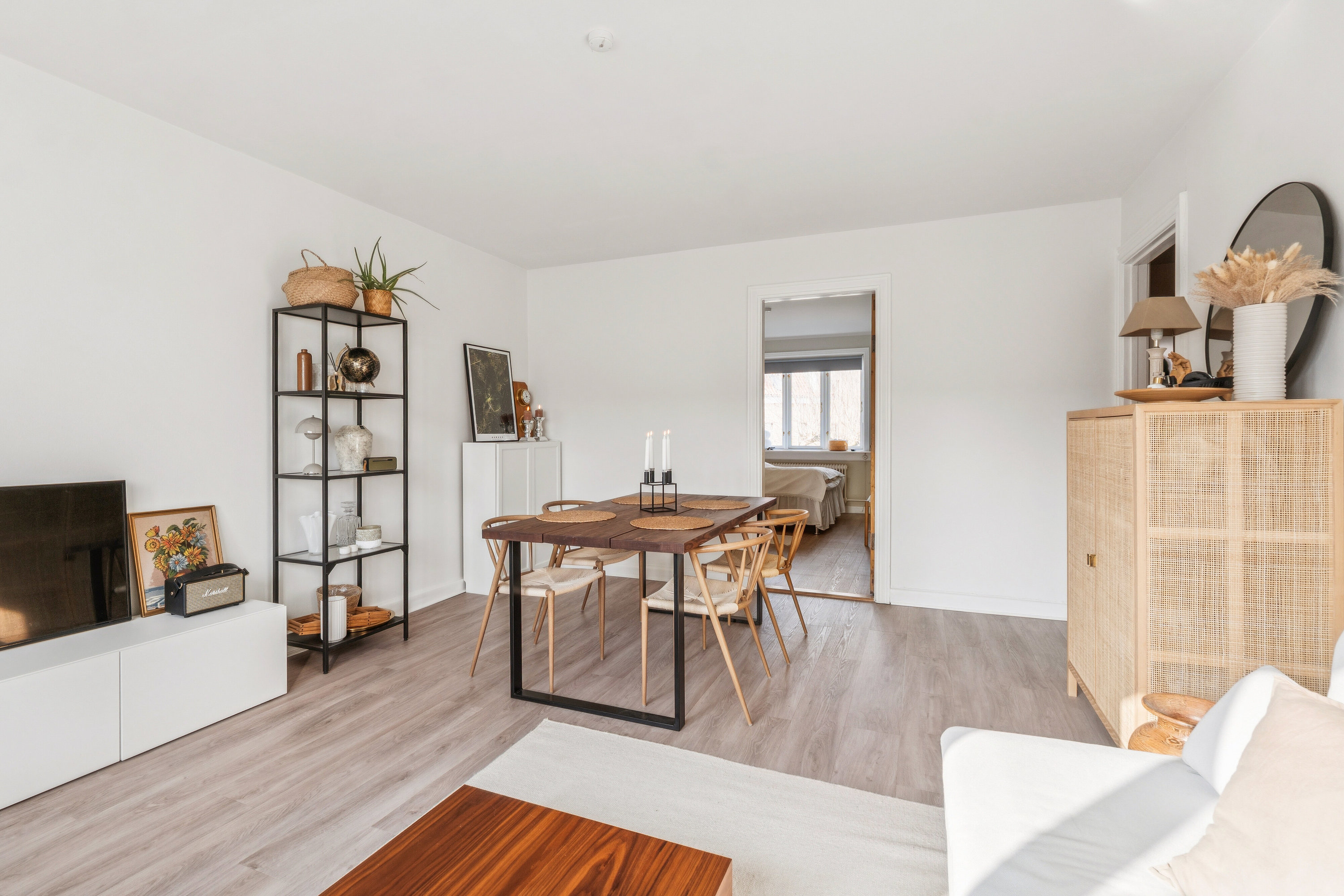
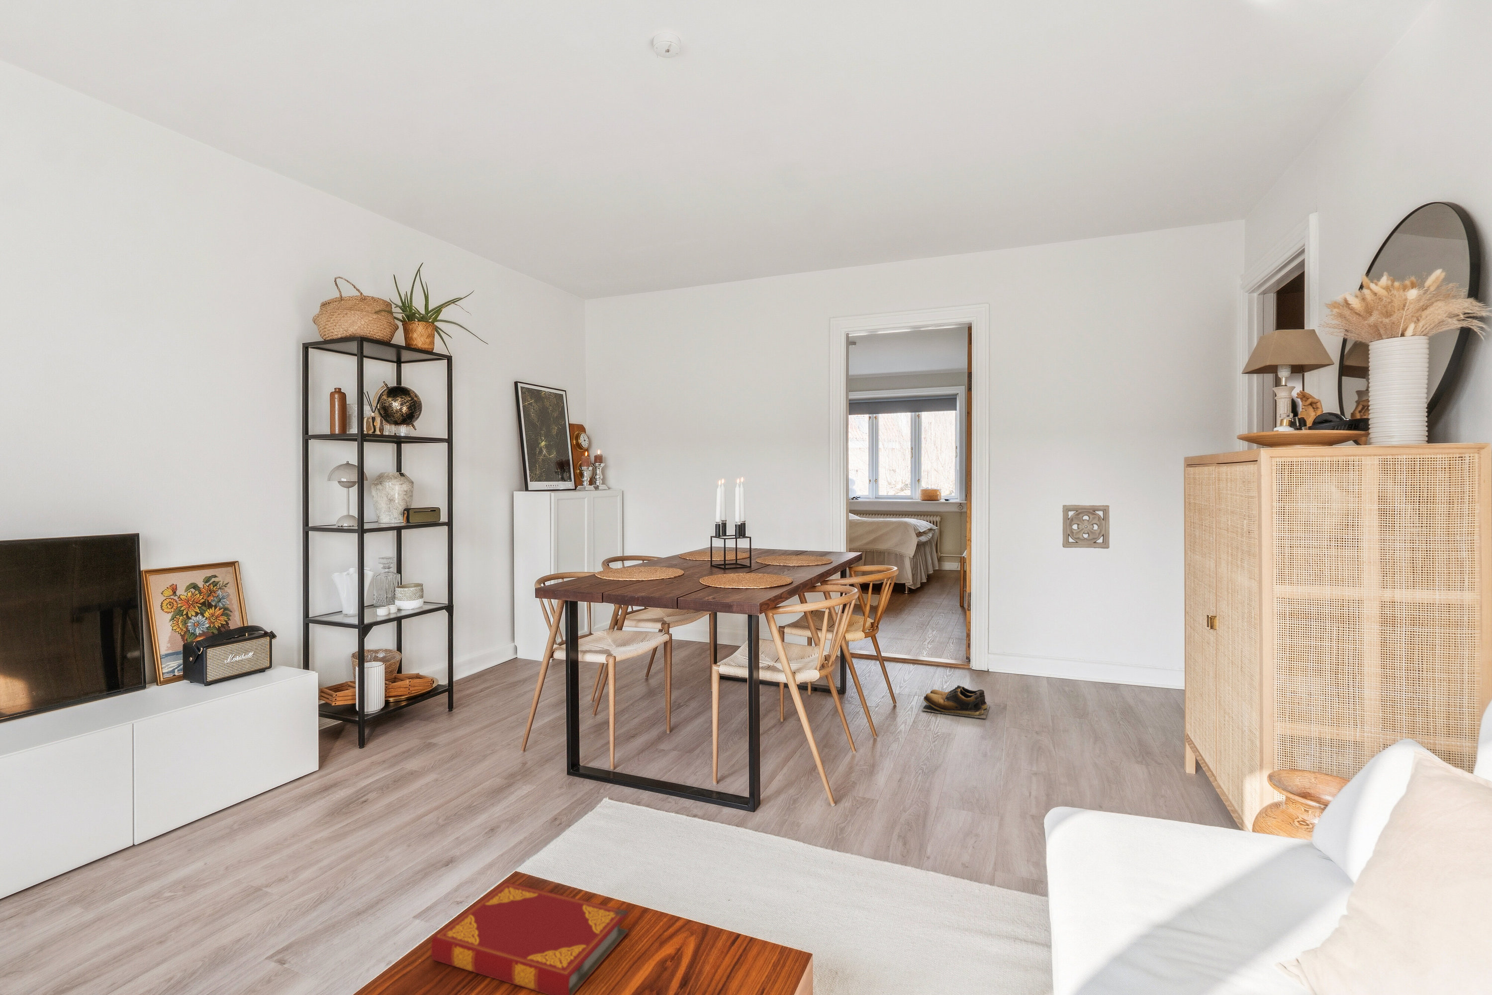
+ hardback book [431,882,629,995]
+ wall ornament [1061,504,1110,550]
+ shoes [921,685,990,718]
